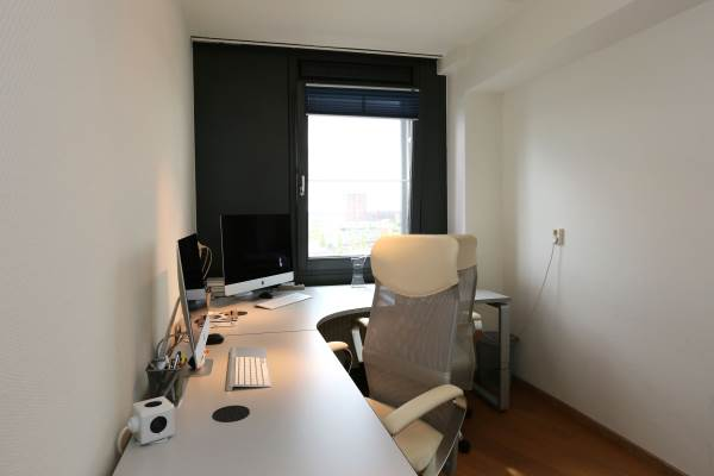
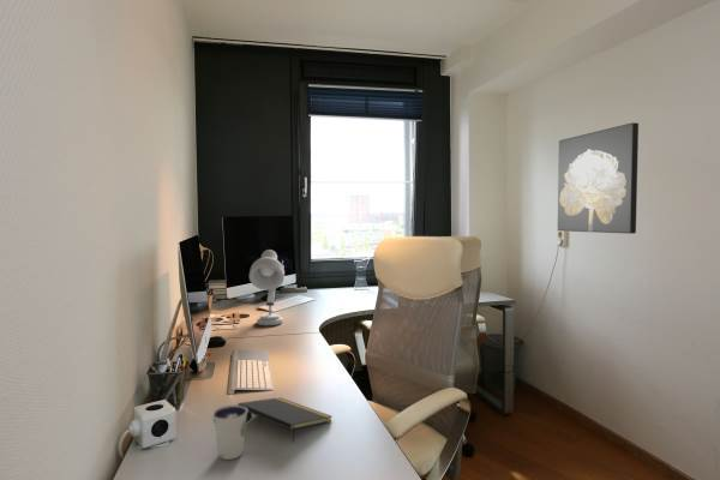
+ wall art [557,121,640,235]
+ desk lamp [248,248,286,326]
+ notepad [236,396,334,443]
+ dixie cup [211,404,248,461]
